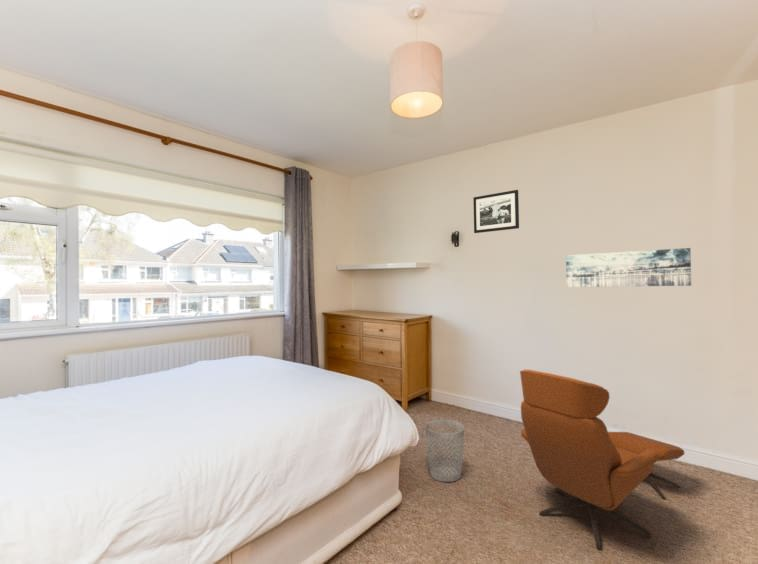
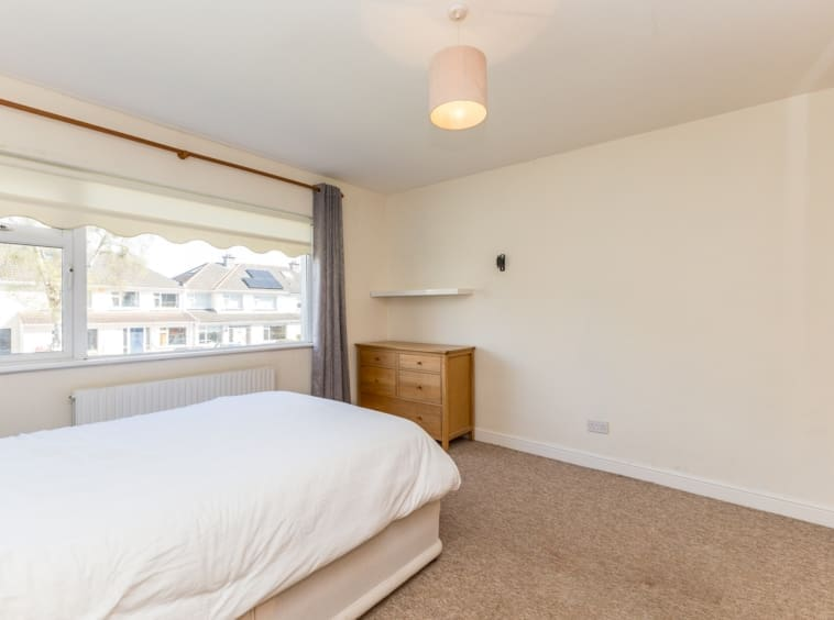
- wastebasket [424,419,465,483]
- wall art [565,247,692,288]
- lounge chair [519,369,686,550]
- picture frame [472,189,520,234]
